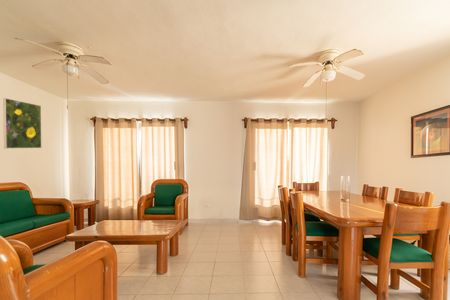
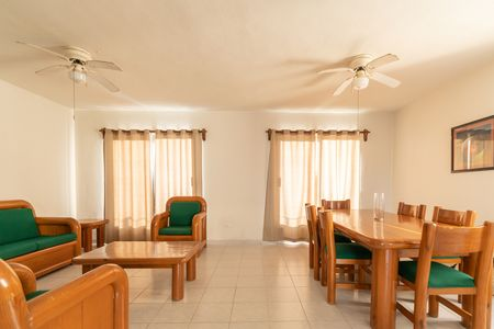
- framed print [2,97,42,150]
